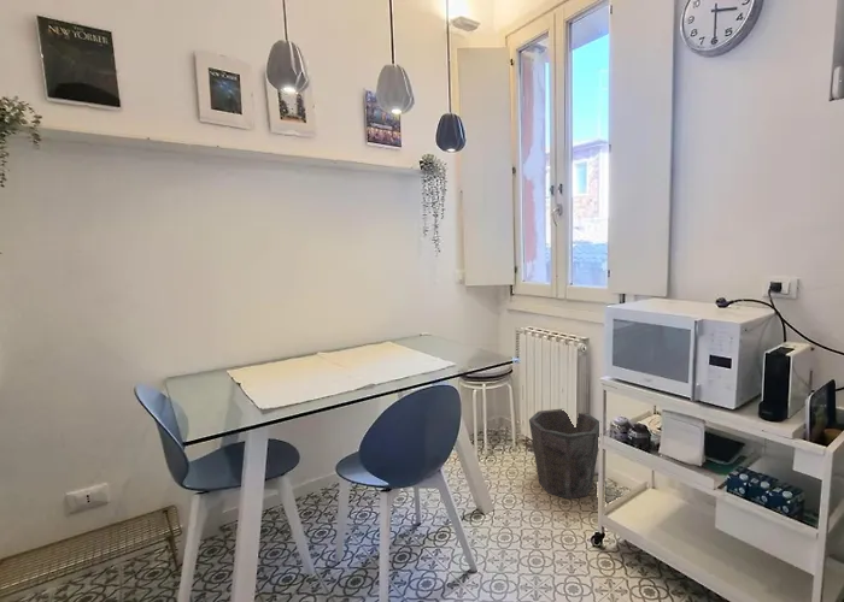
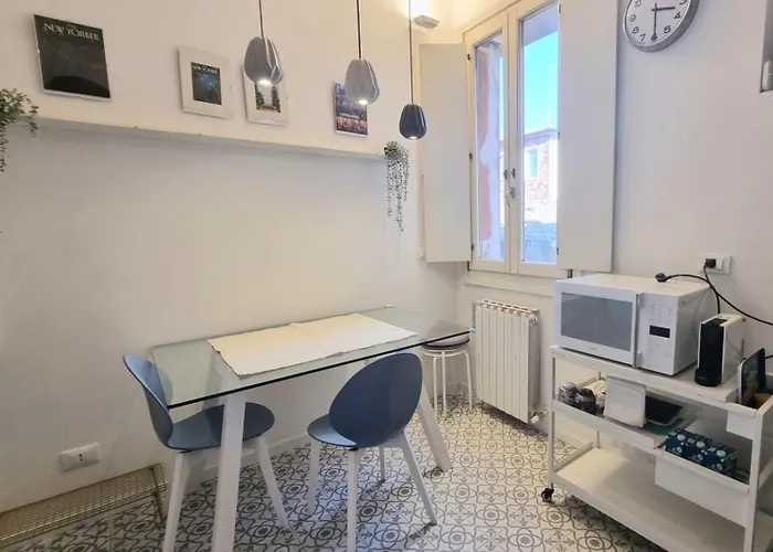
- waste bin [528,408,600,500]
